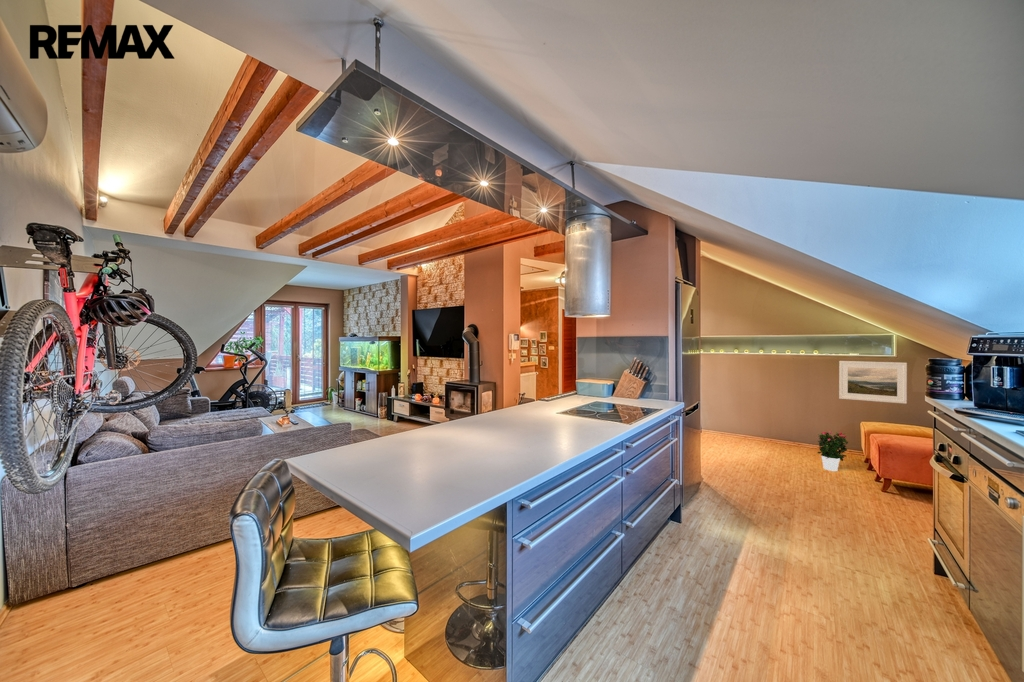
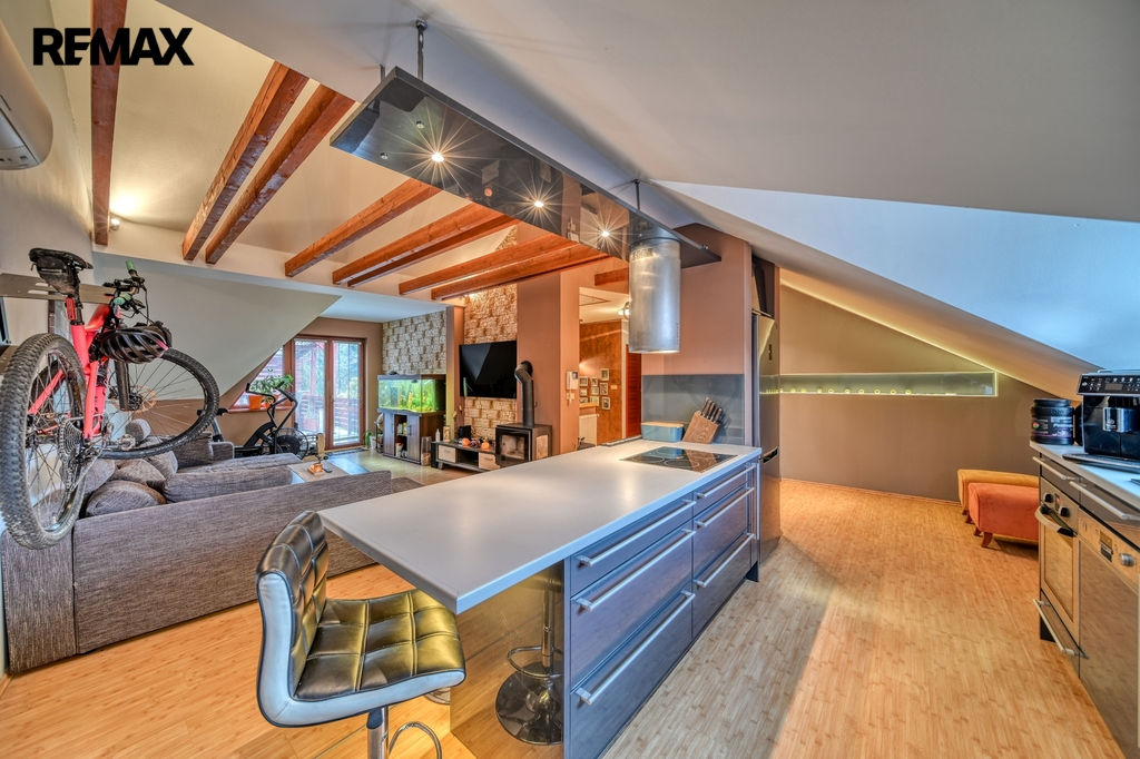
- potted flower [817,430,849,472]
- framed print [838,360,908,405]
